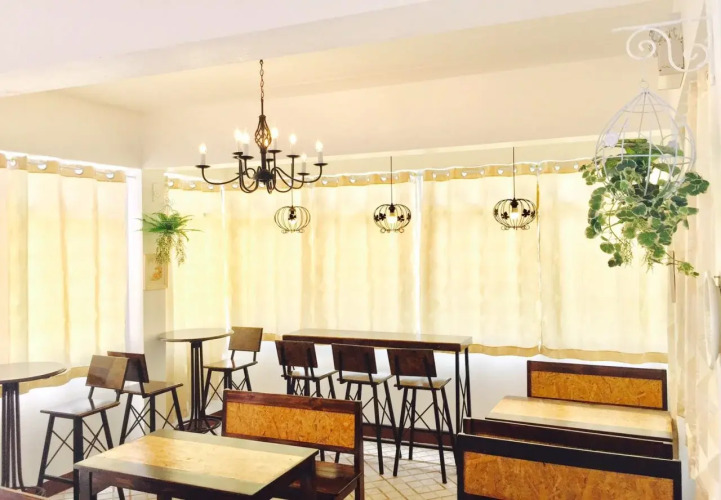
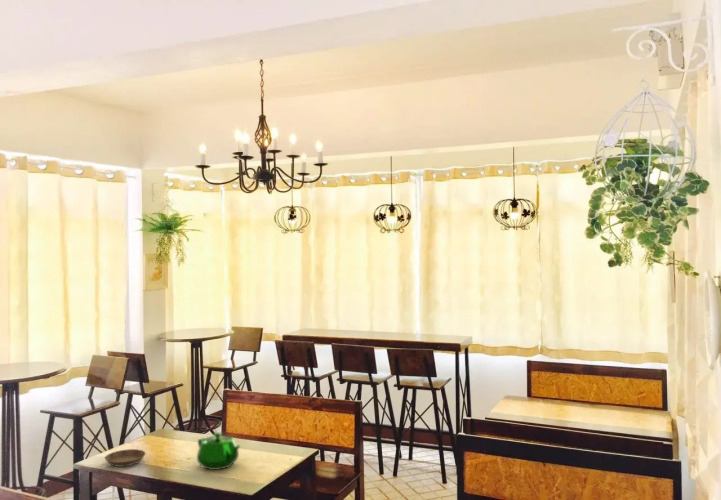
+ saucer [104,448,147,468]
+ teapot [196,431,242,471]
